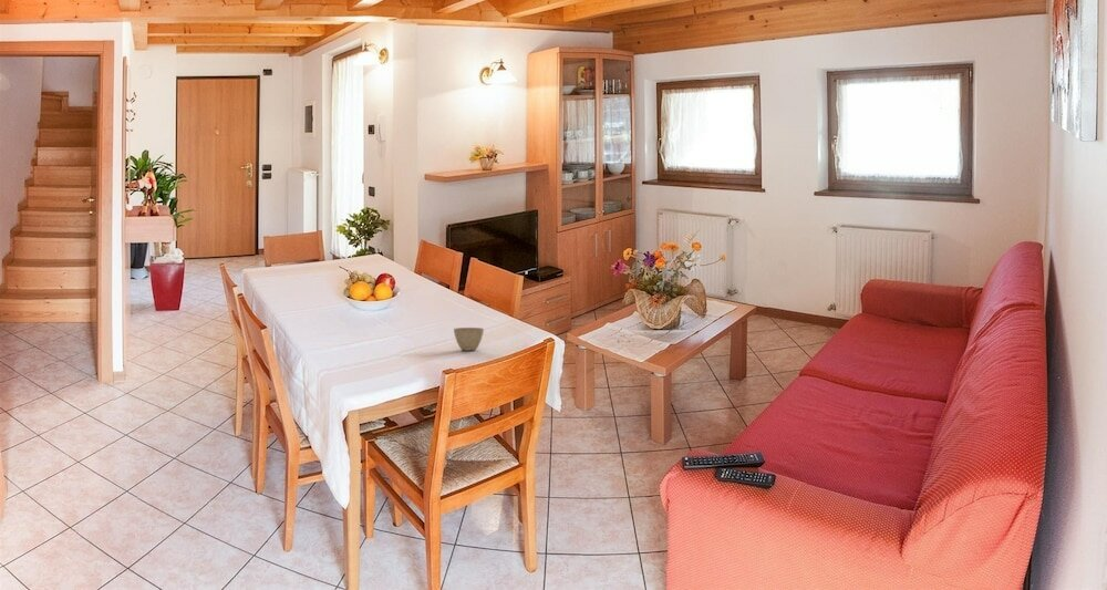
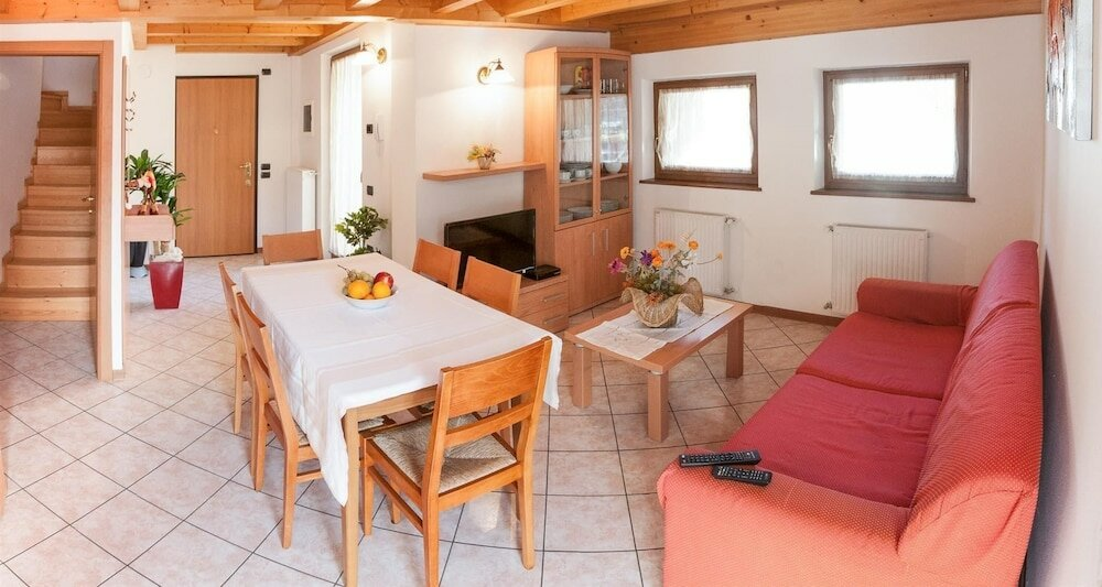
- flower pot [453,327,485,352]
